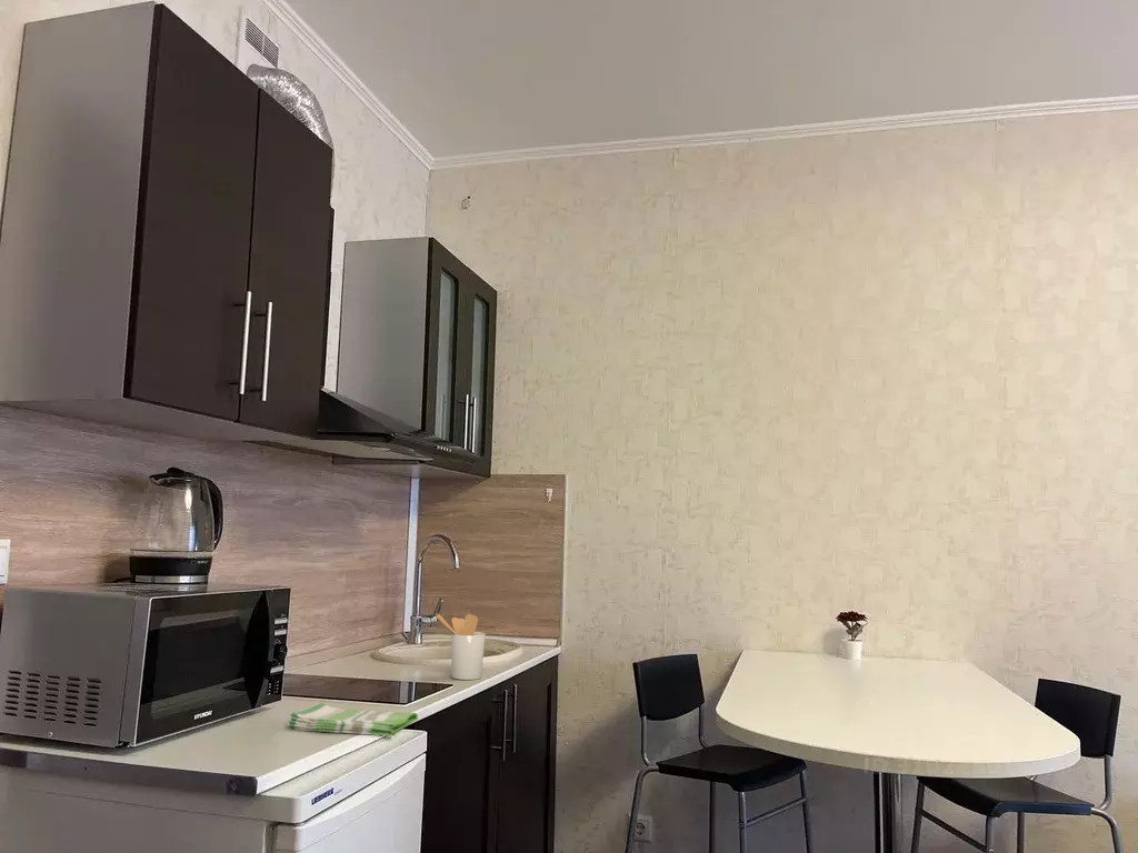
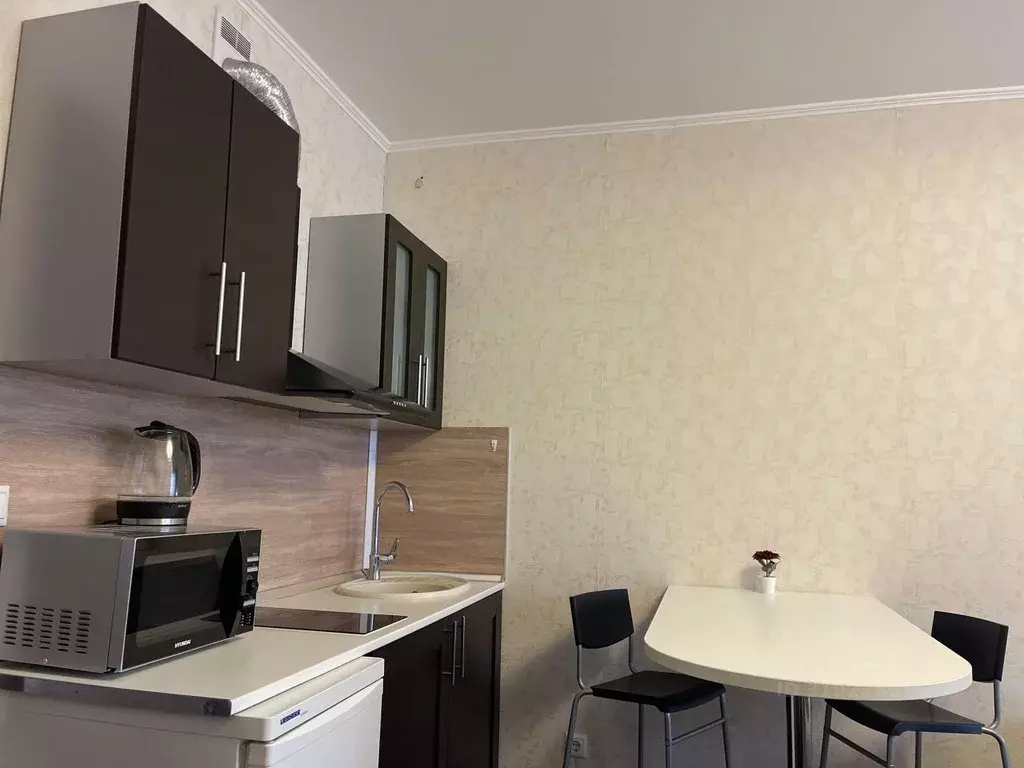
- dish towel [286,702,419,736]
- utensil holder [435,613,487,681]
